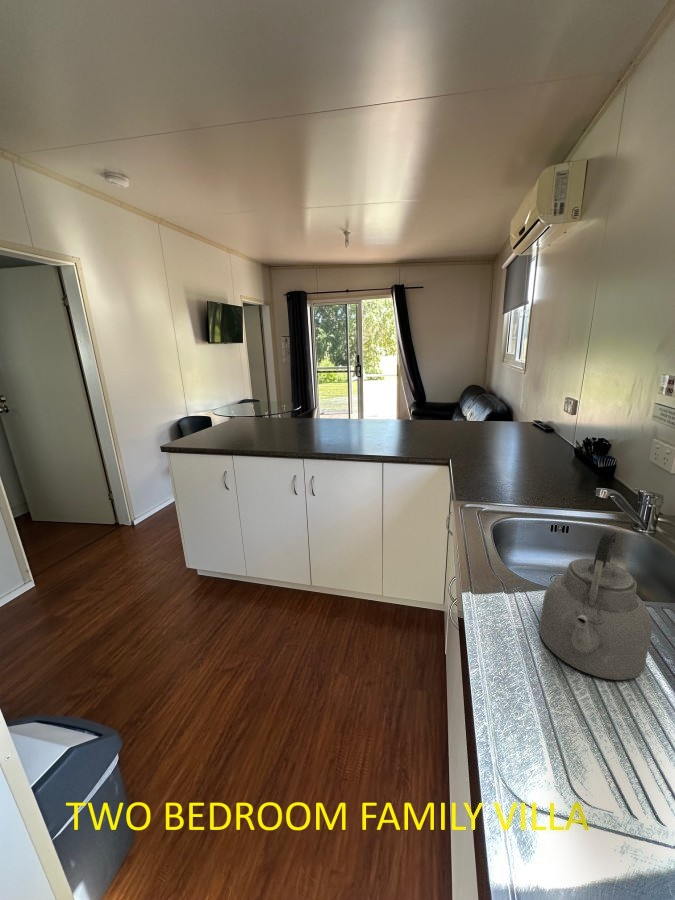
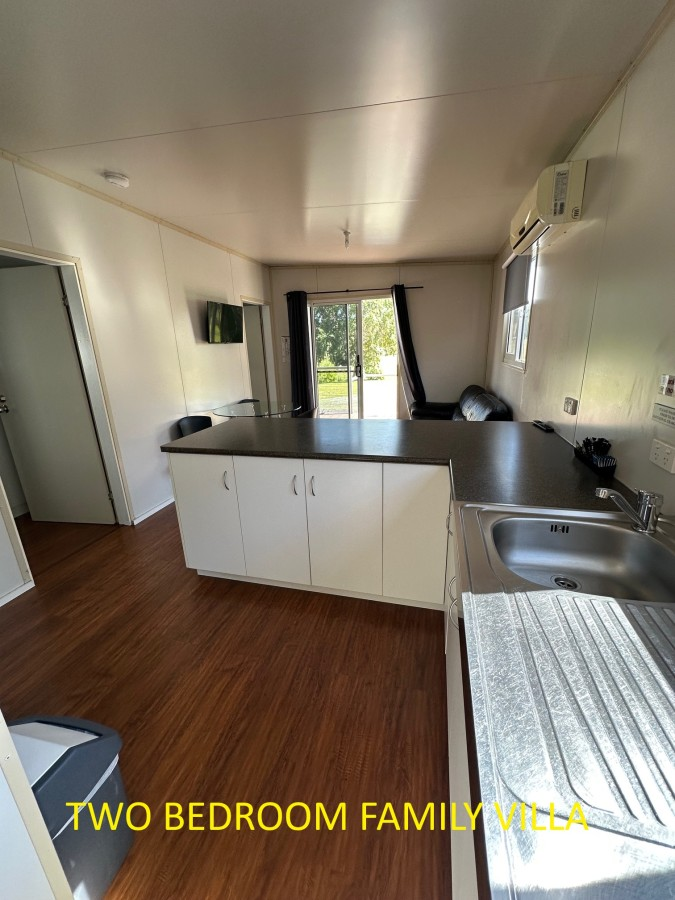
- kettle [538,528,653,681]
